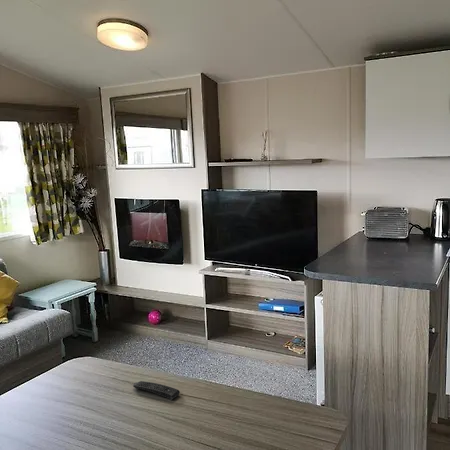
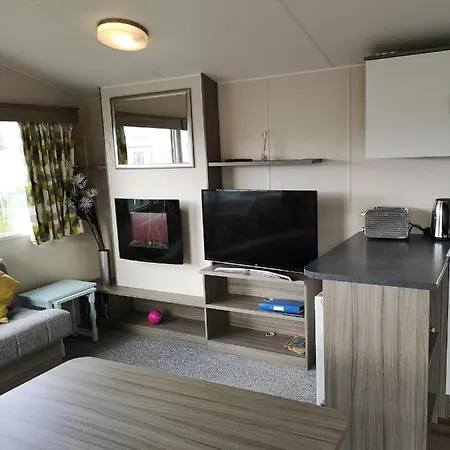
- remote control [132,380,181,401]
